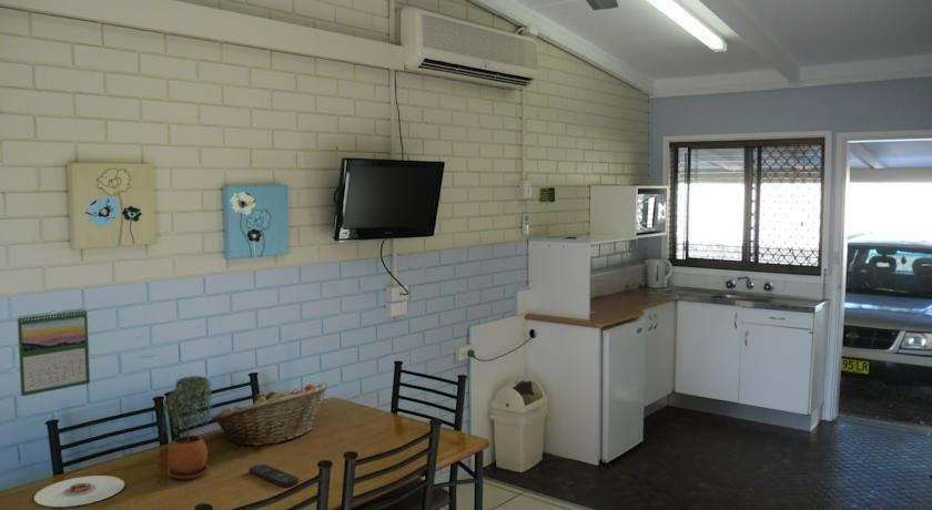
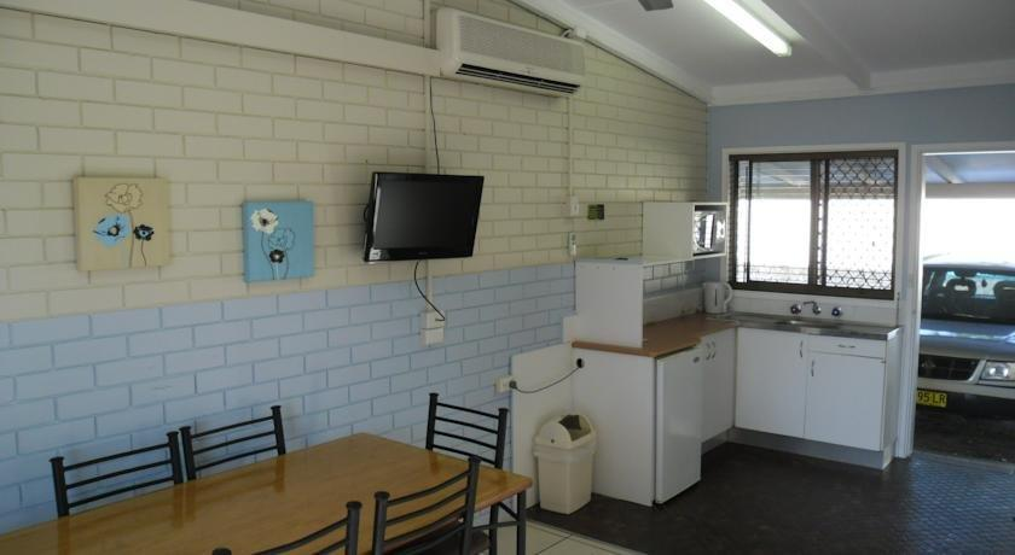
- fruit basket [211,382,330,447]
- remote control [249,463,300,488]
- potted plant [161,375,214,480]
- calendar [17,307,91,397]
- plate [33,475,125,508]
